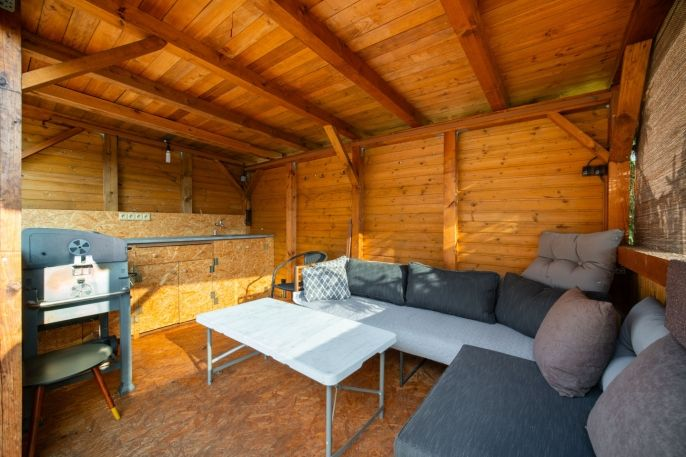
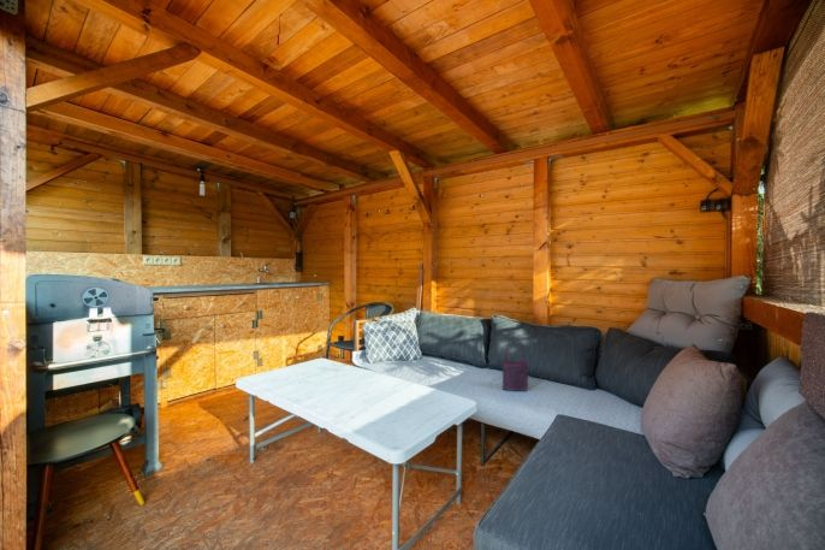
+ tote bag [501,336,529,392]
